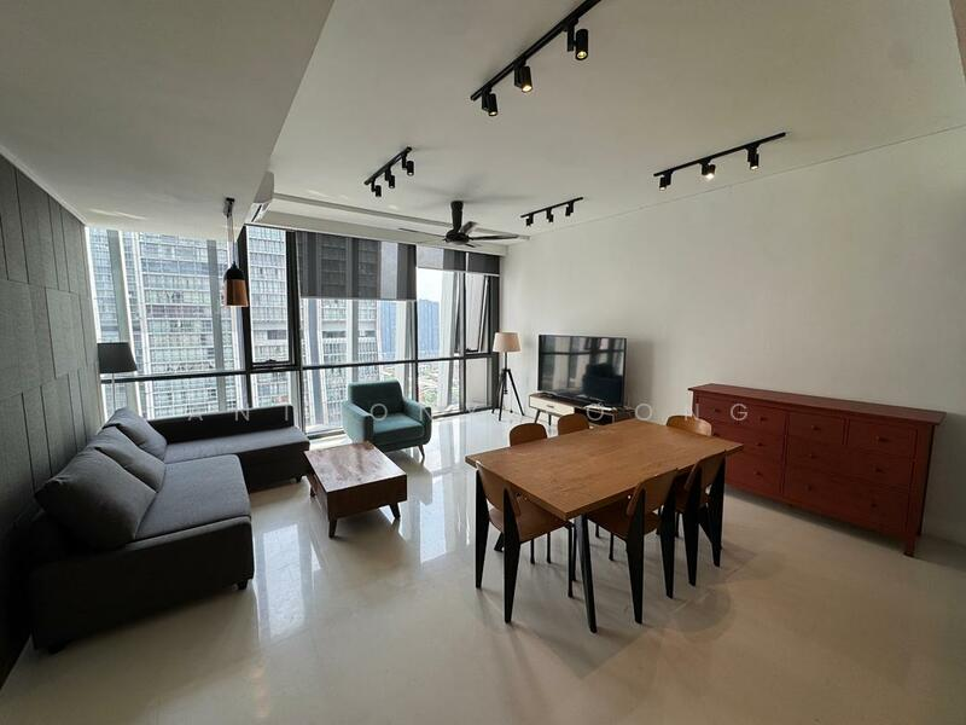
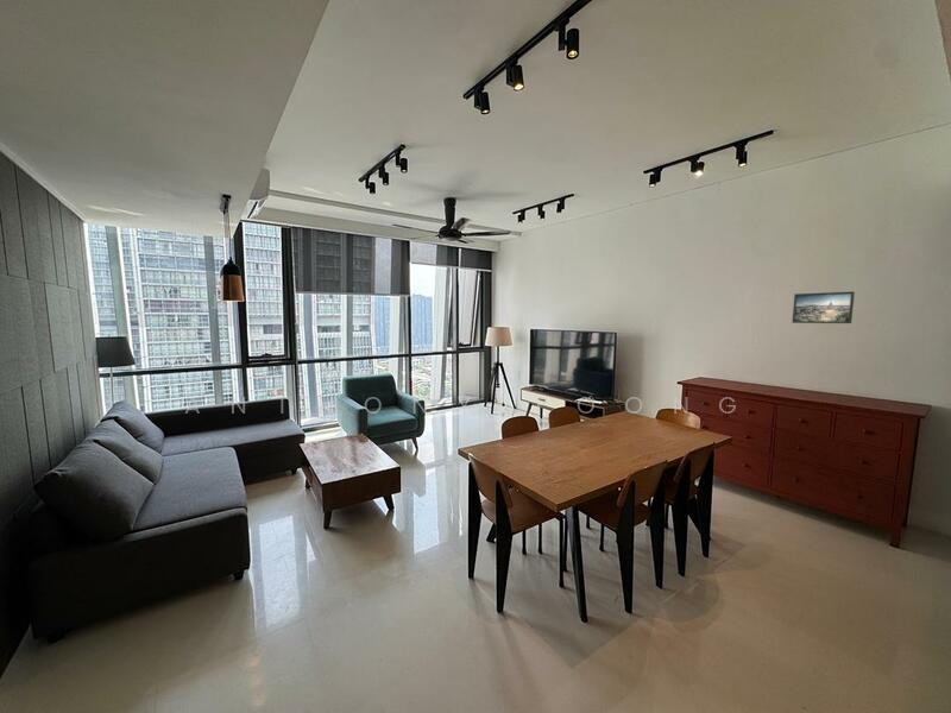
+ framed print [791,291,856,324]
